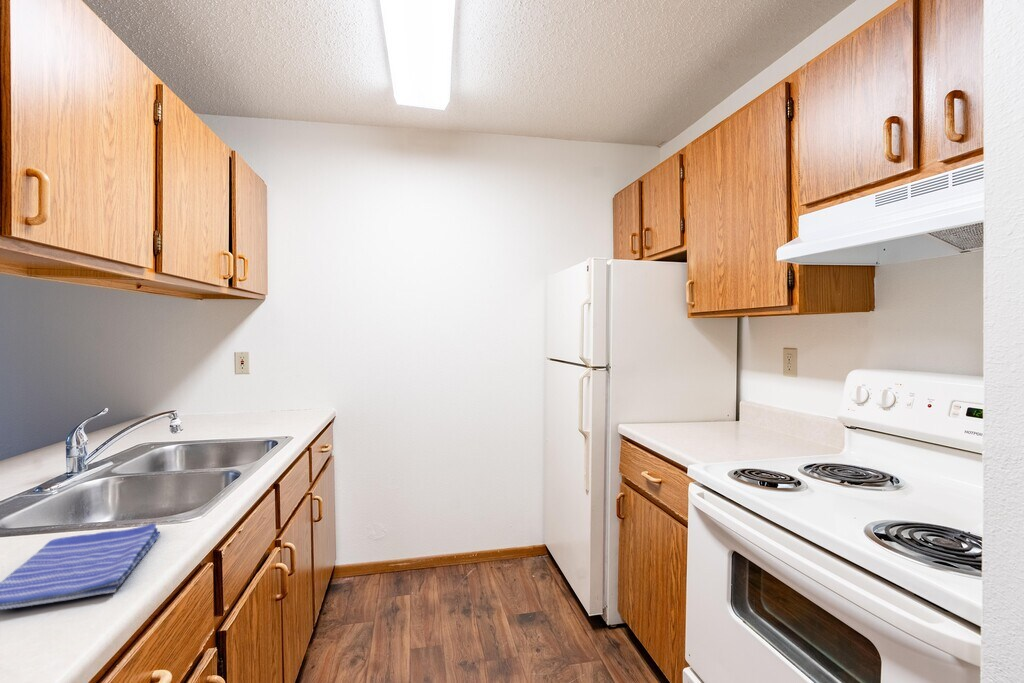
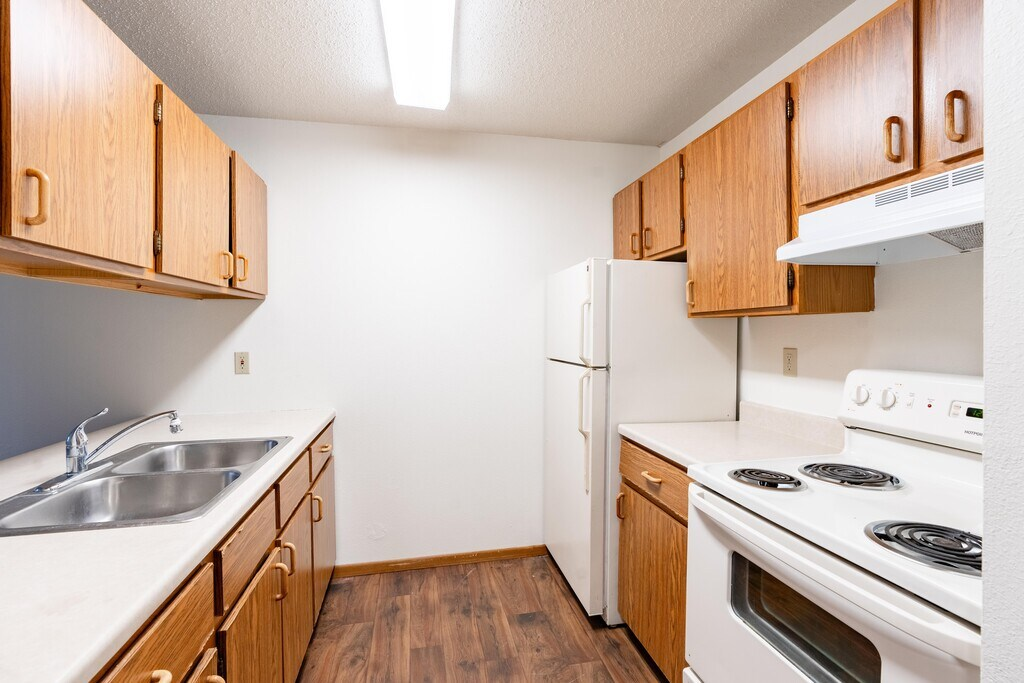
- dish towel [0,522,161,611]
